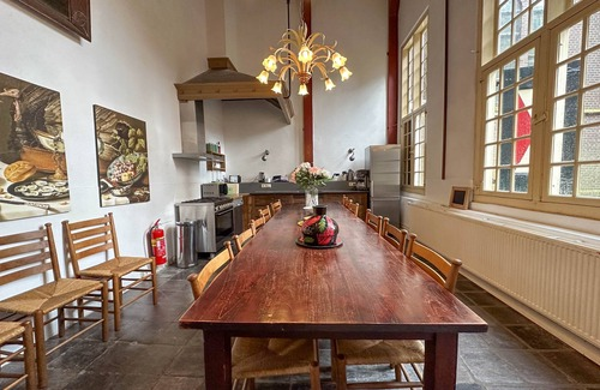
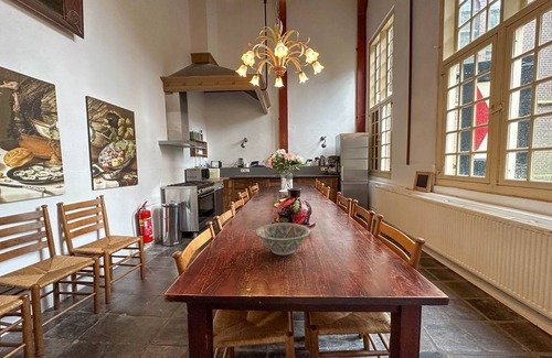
+ decorative bowl [255,223,311,257]
